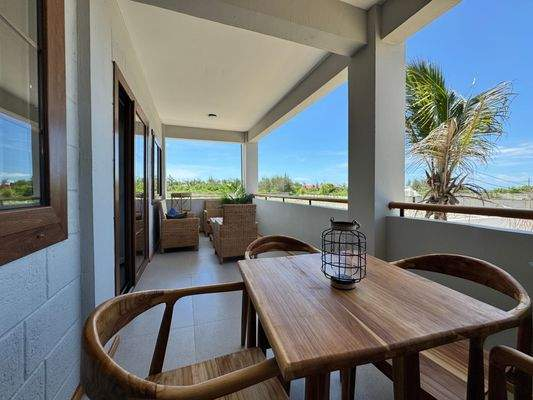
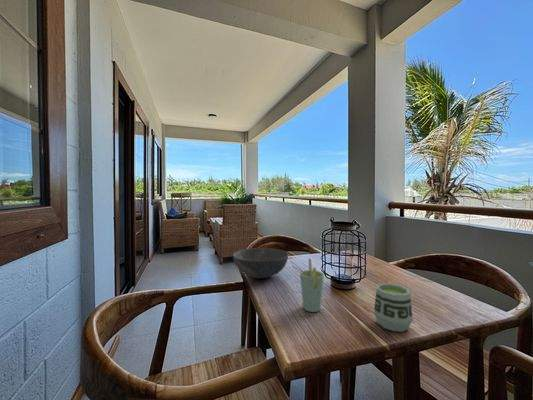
+ bowl [232,247,289,279]
+ cup [299,258,325,313]
+ cup [373,283,414,333]
